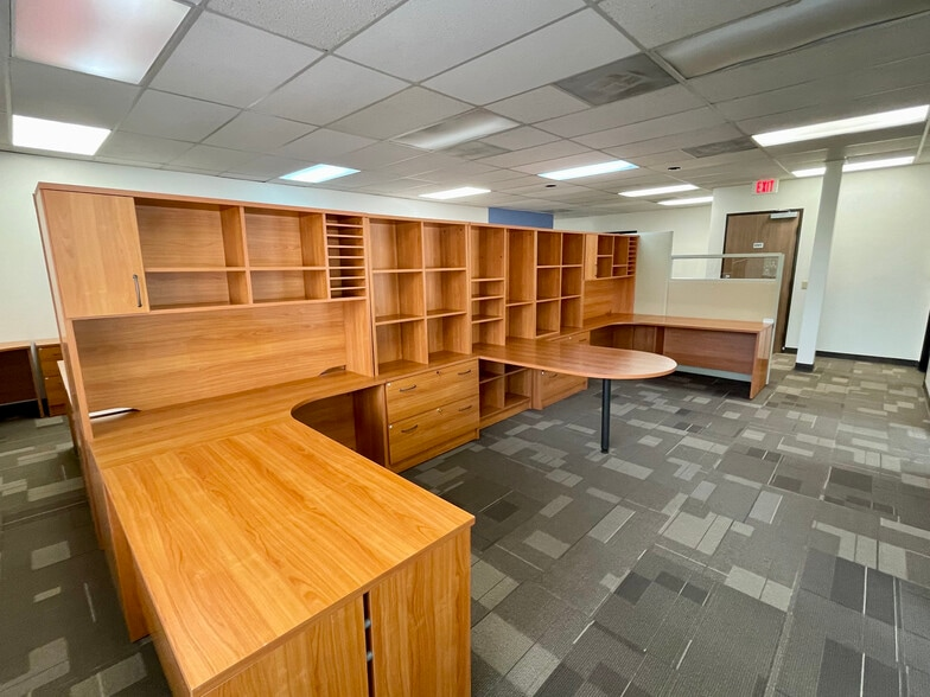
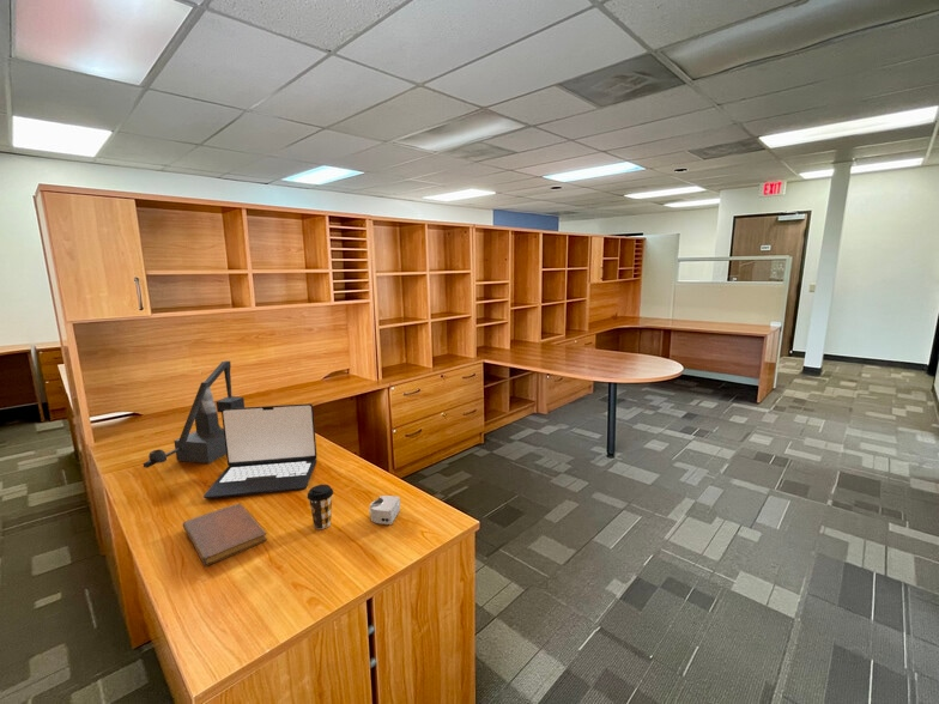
+ coffee cup [307,484,334,530]
+ notebook [182,503,268,566]
+ computer mouse [369,494,401,526]
+ laptop [202,402,317,499]
+ desk lamp [143,359,246,469]
